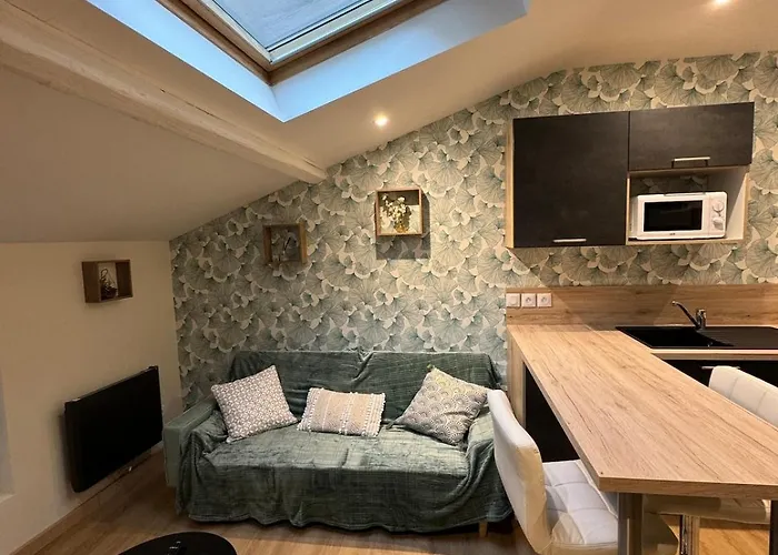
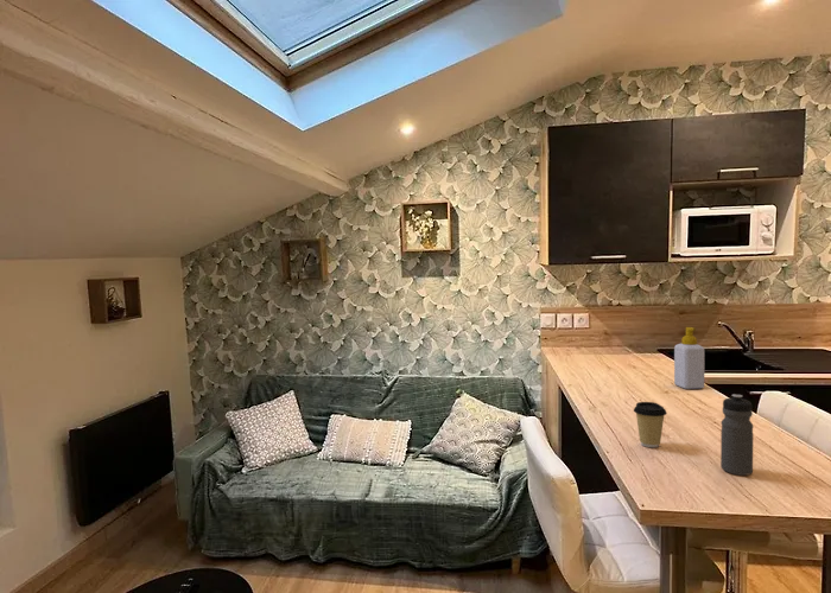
+ coffee cup [633,401,668,448]
+ soap bottle [673,326,705,390]
+ water bottle [719,394,754,477]
